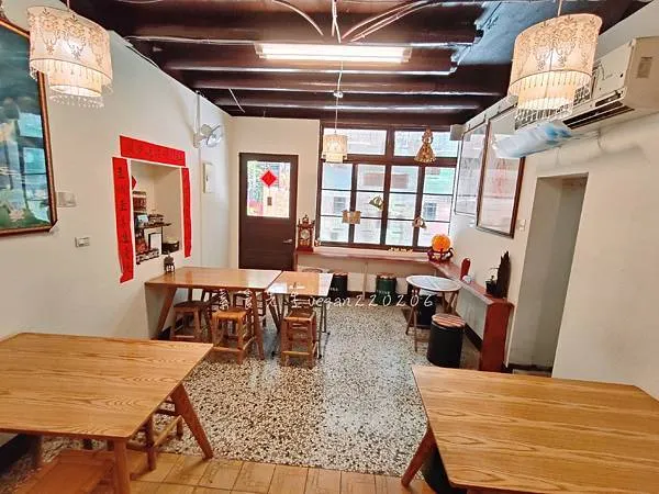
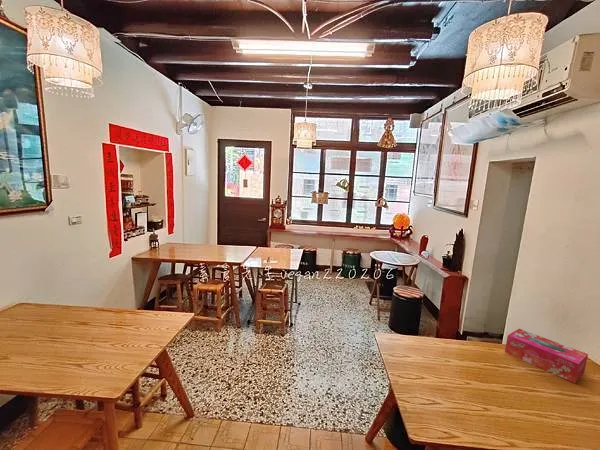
+ tissue box [504,328,589,384]
